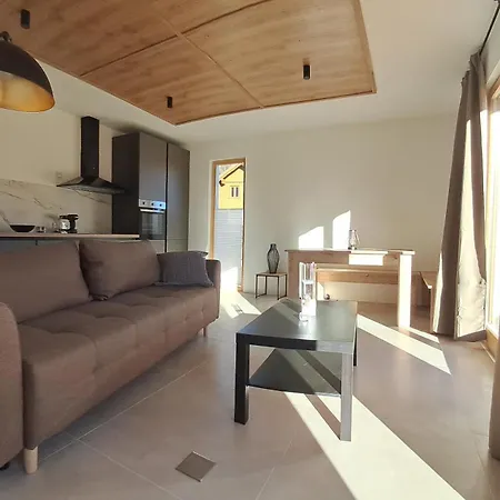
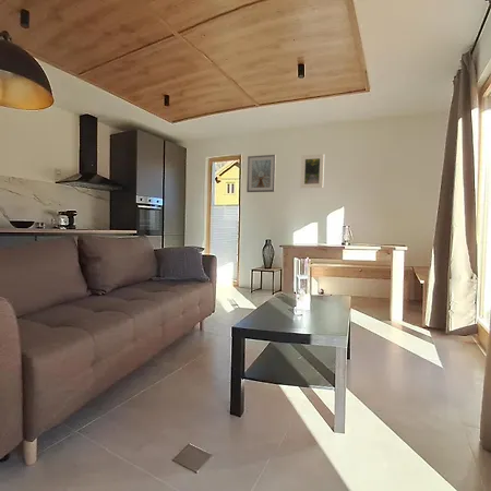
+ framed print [299,153,325,190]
+ picture frame [246,154,277,193]
